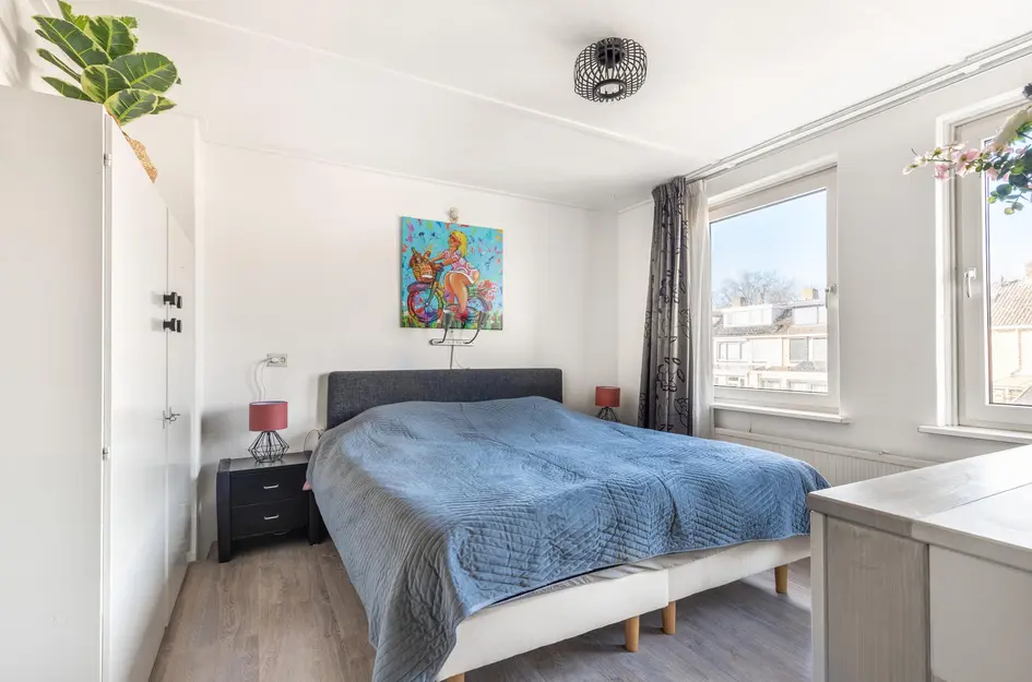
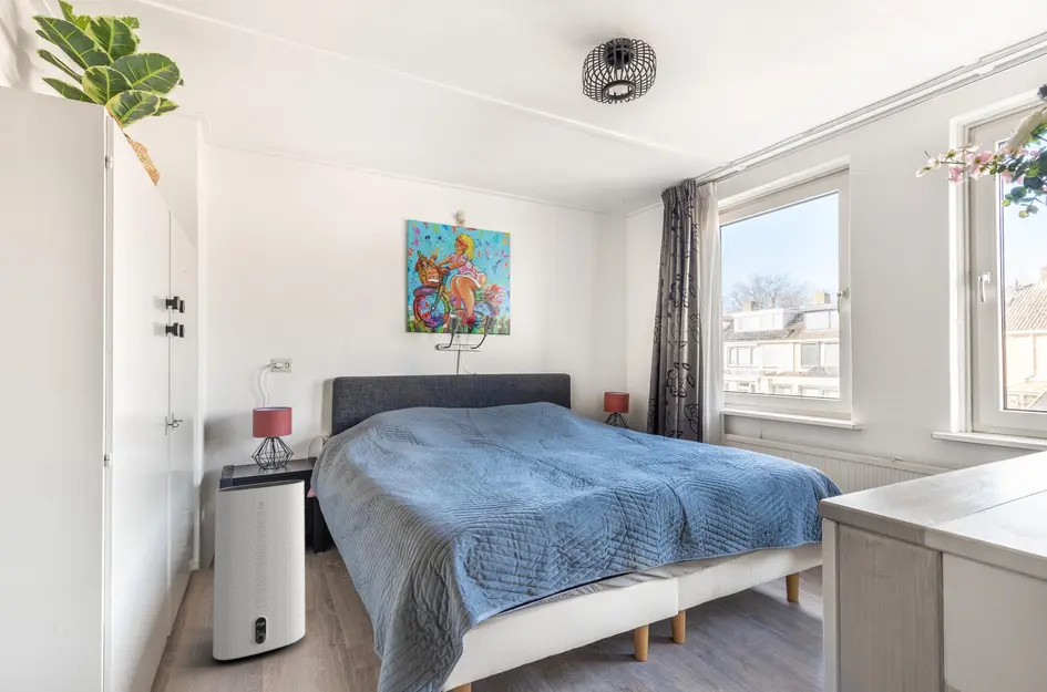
+ air purifier [212,479,306,661]
